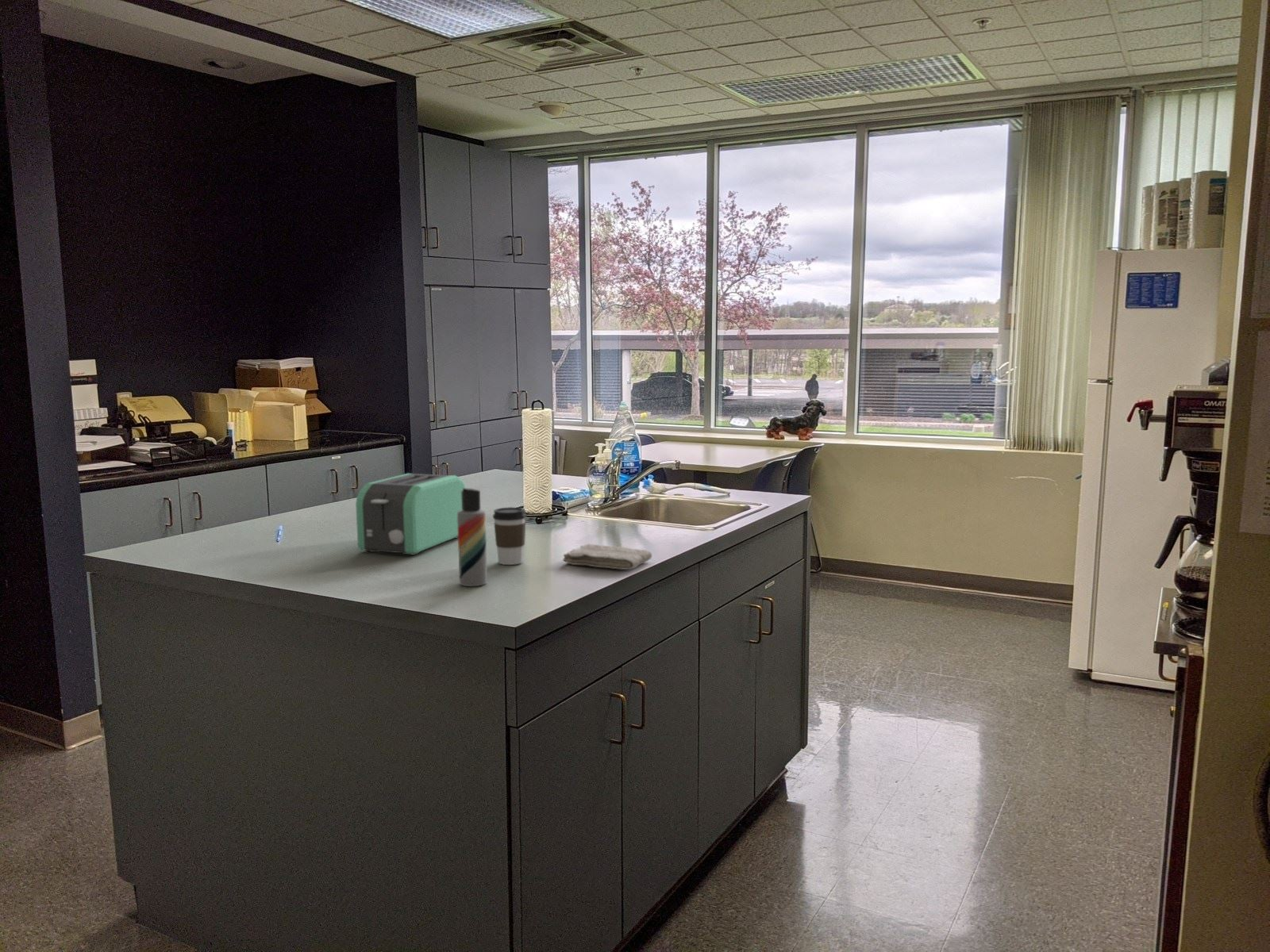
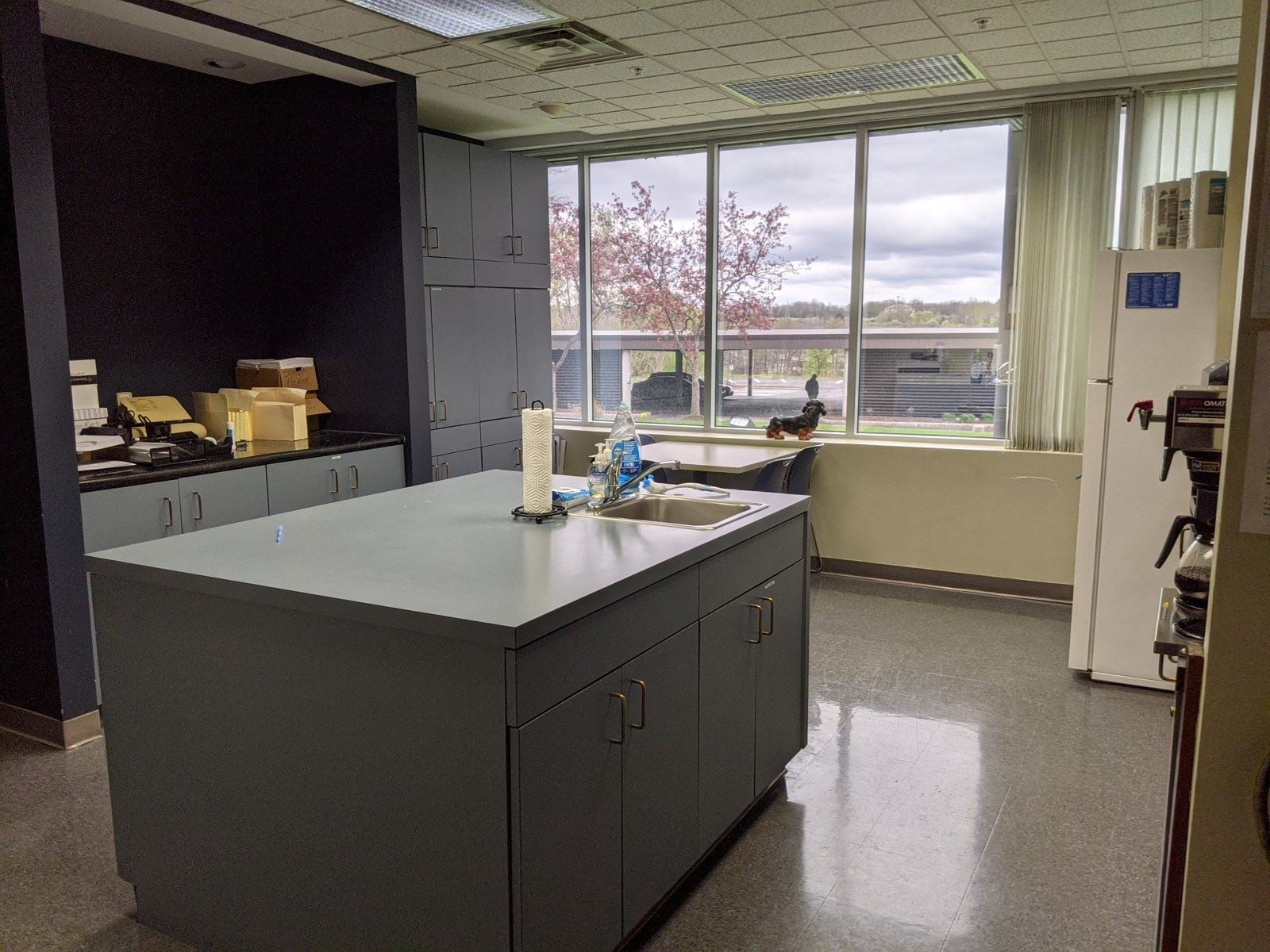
- coffee cup [492,506,527,566]
- toaster [355,473,467,556]
- washcloth [562,543,652,570]
- lotion bottle [457,487,488,587]
